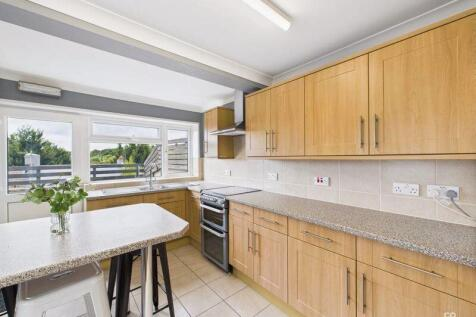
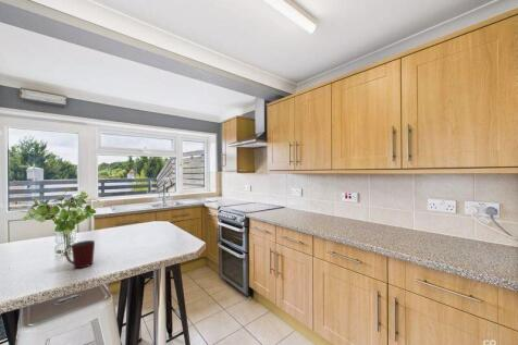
+ mug [64,239,96,269]
